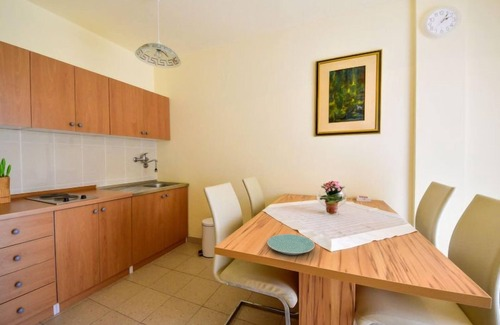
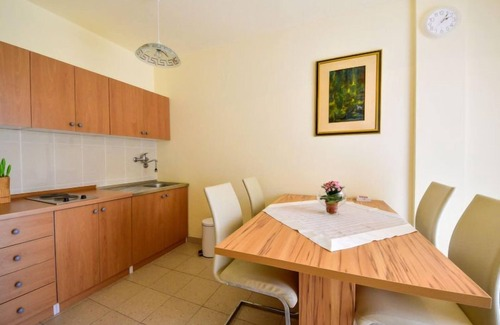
- plate [266,233,316,256]
